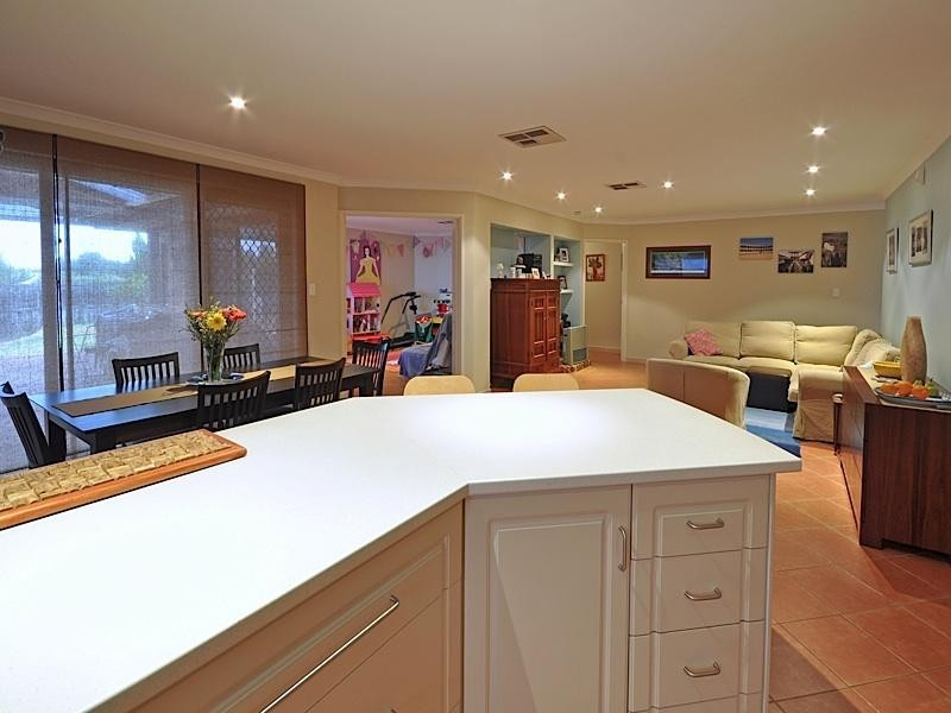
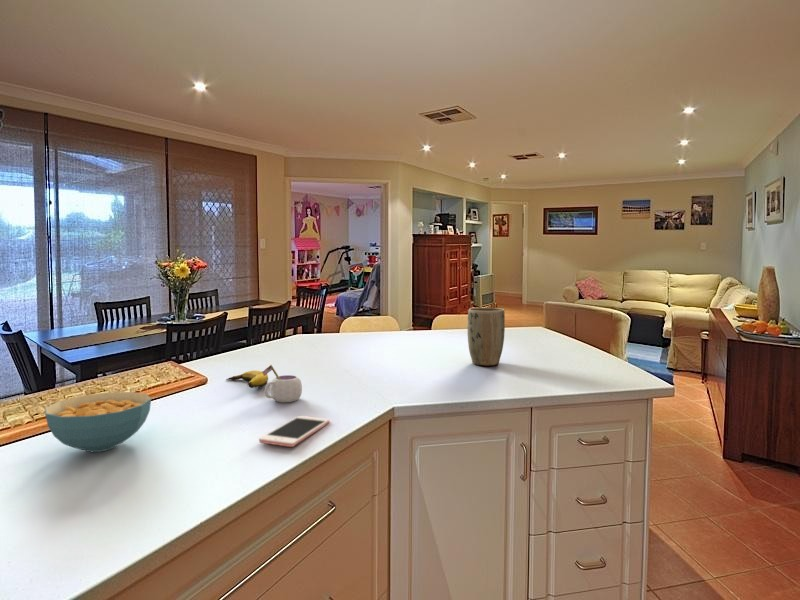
+ banana [225,370,269,389]
+ cereal bowl [44,391,152,453]
+ mug [262,363,303,403]
+ cell phone [258,415,331,448]
+ plant pot [466,307,506,367]
